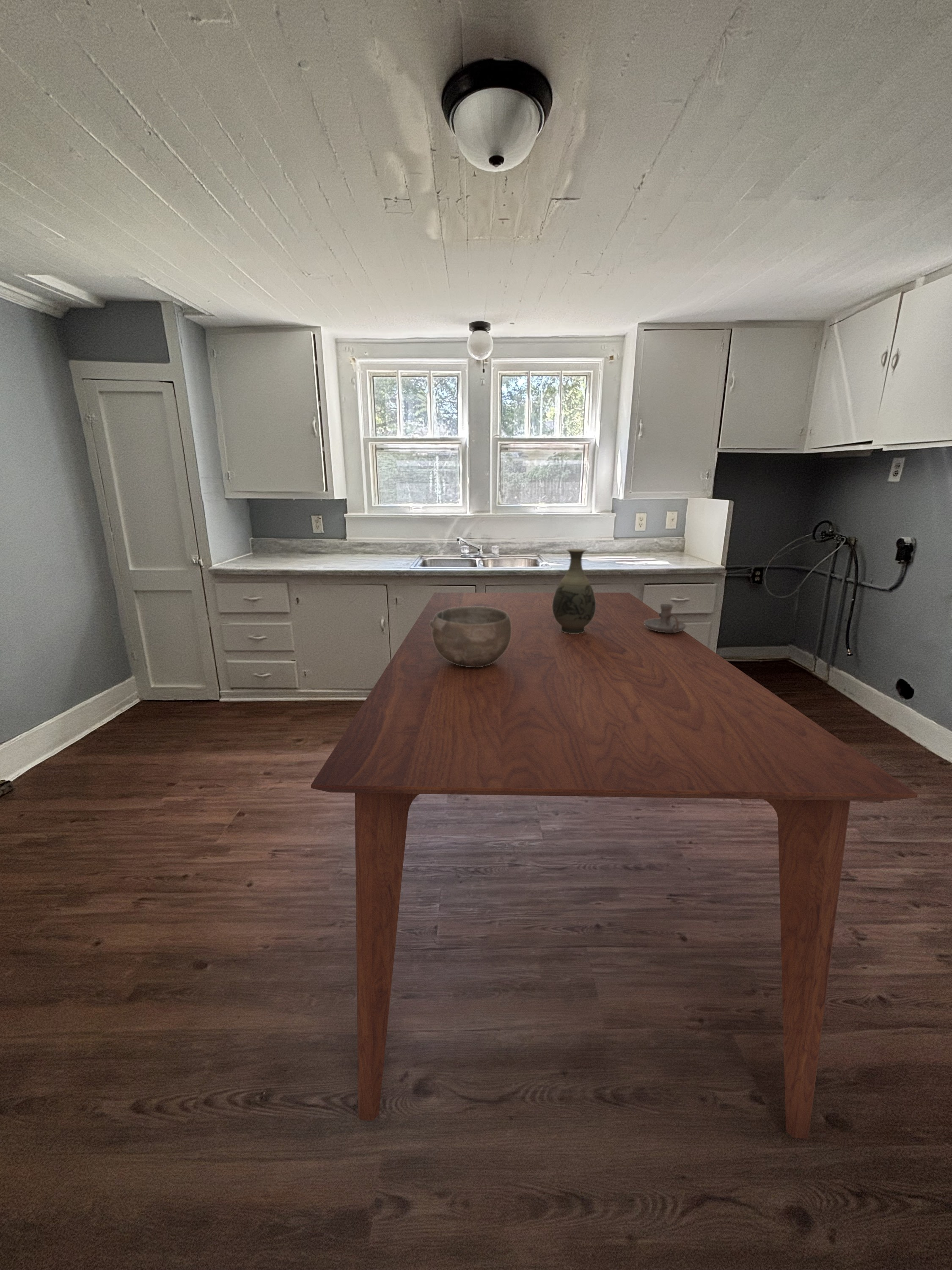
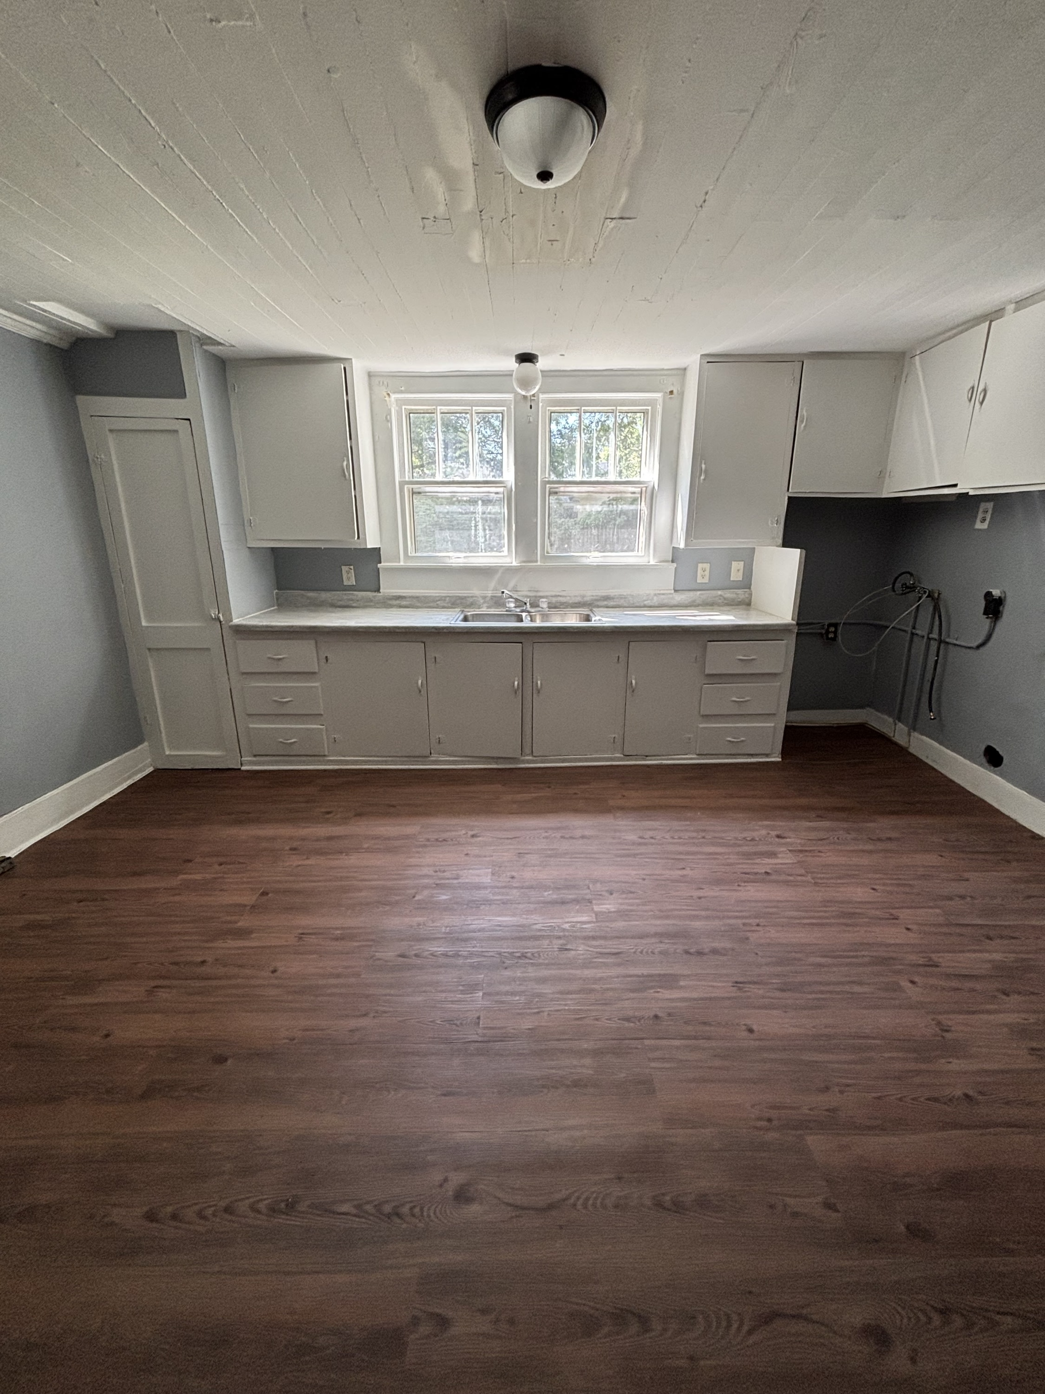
- dining table [311,592,918,1139]
- candle holder [644,603,687,632]
- vase [552,549,596,634]
- bowl [429,606,511,667]
